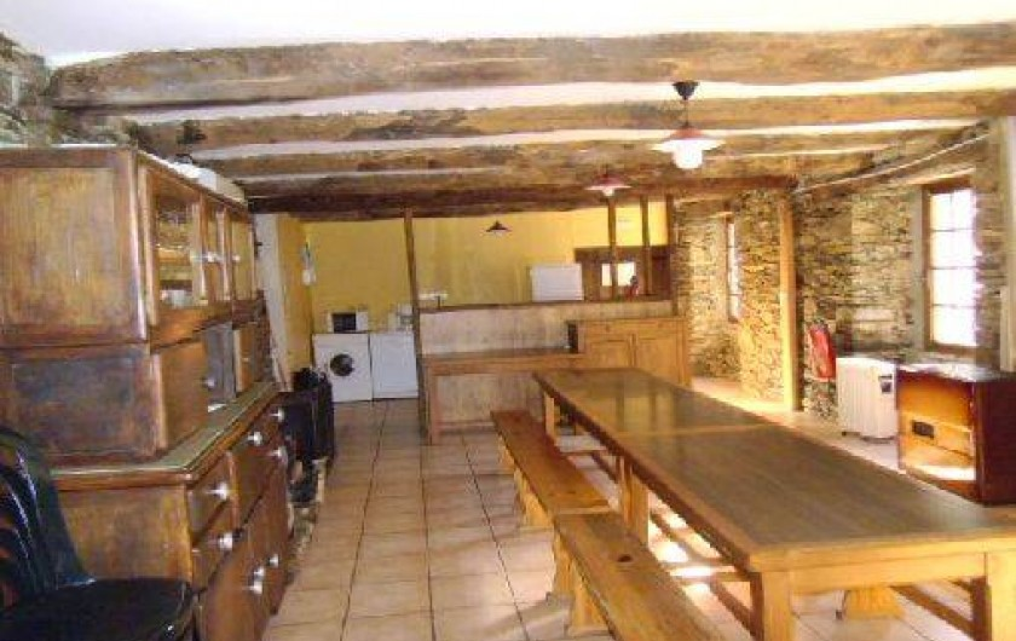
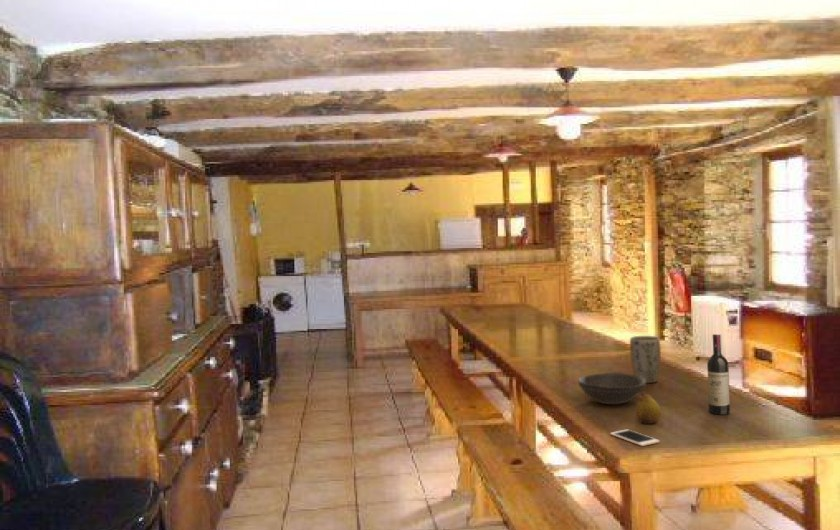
+ plant pot [629,335,662,384]
+ fruit [634,390,662,425]
+ bowl [577,372,647,405]
+ cell phone [609,428,660,447]
+ wine bottle [706,333,731,416]
